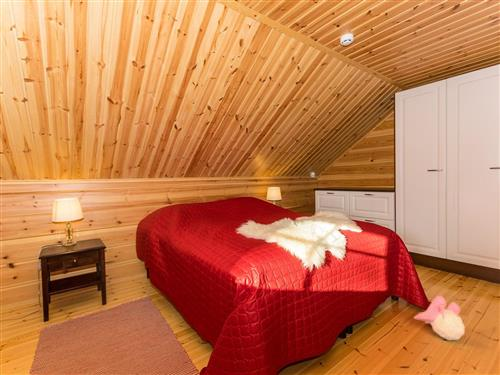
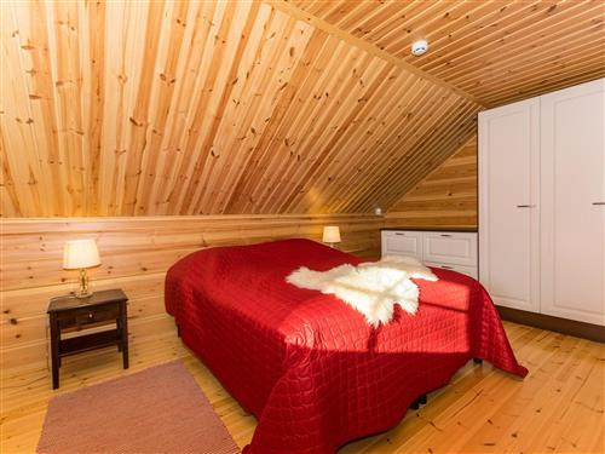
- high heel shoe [413,295,466,341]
